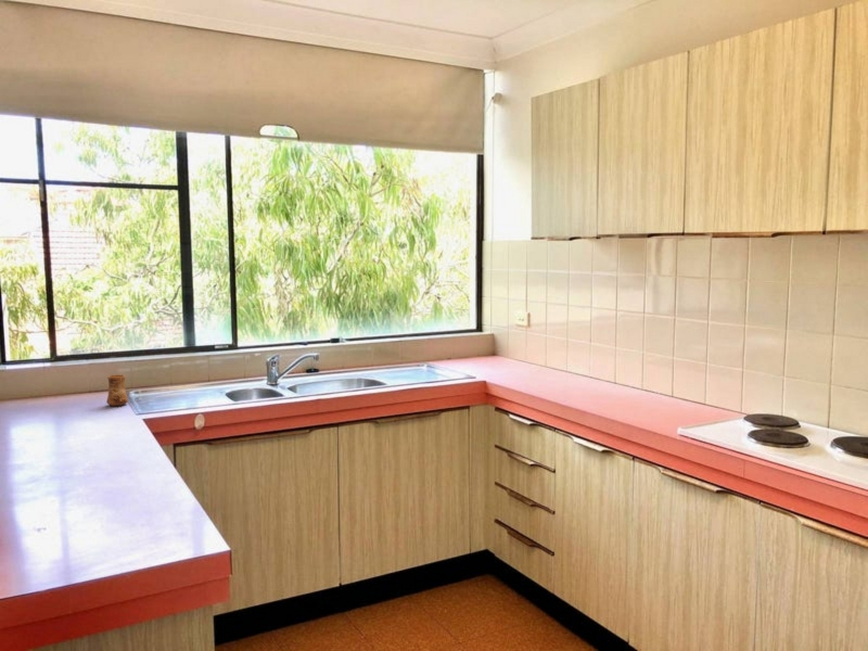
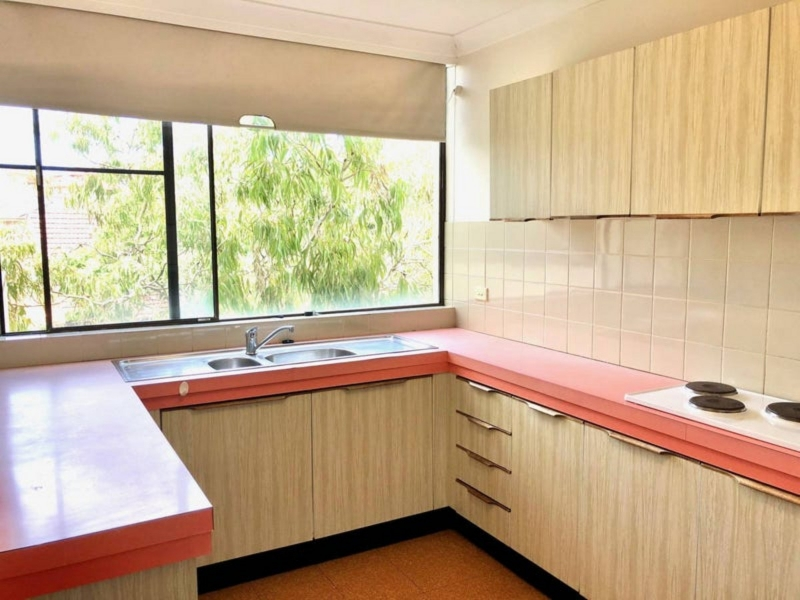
- cup [105,374,129,407]
